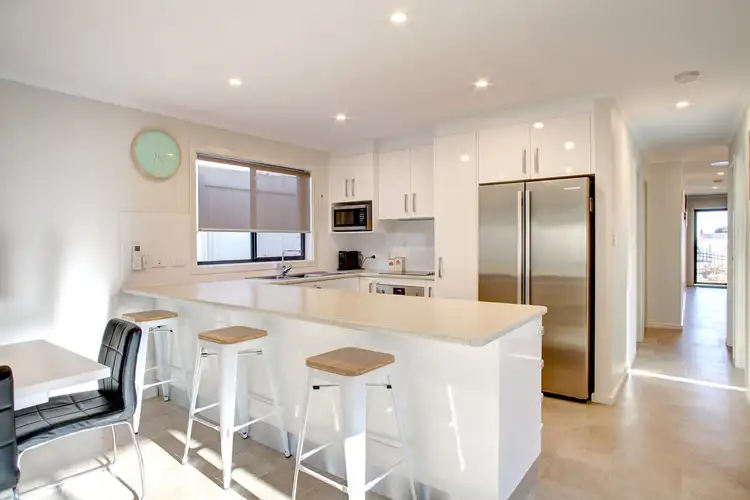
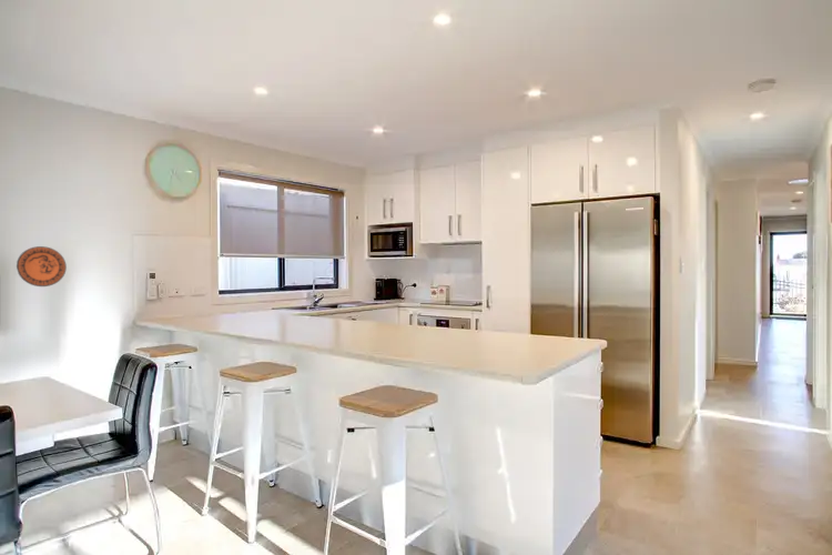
+ decorative plate [16,245,68,287]
